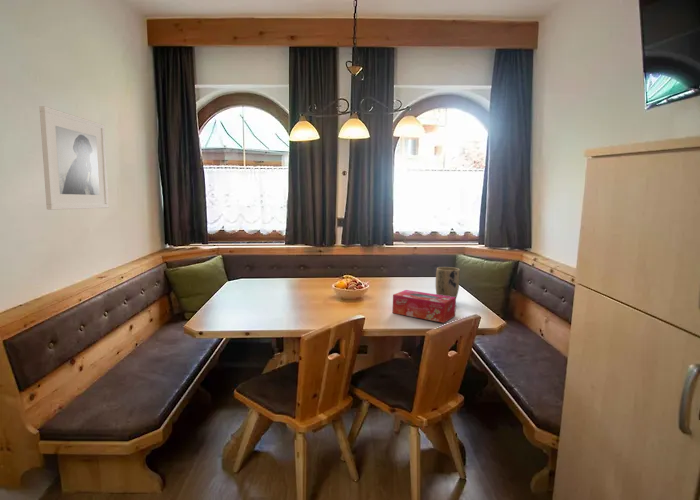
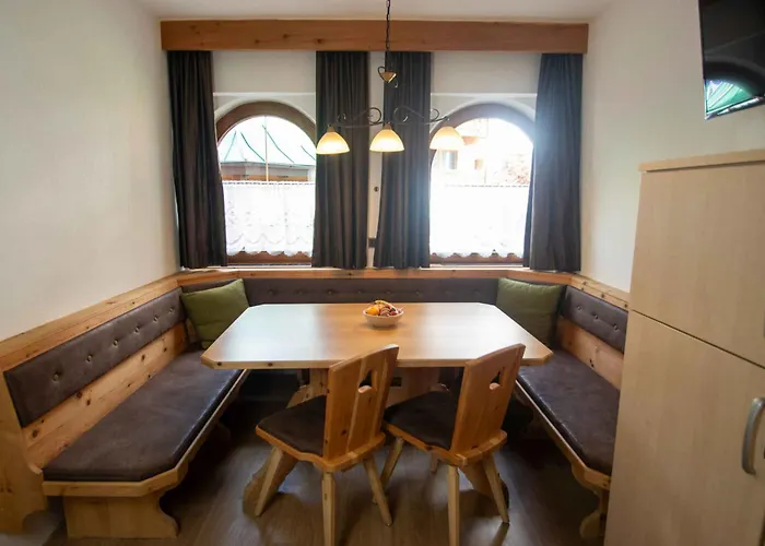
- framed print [39,105,109,211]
- plant pot [435,266,461,299]
- tissue box [391,289,457,324]
